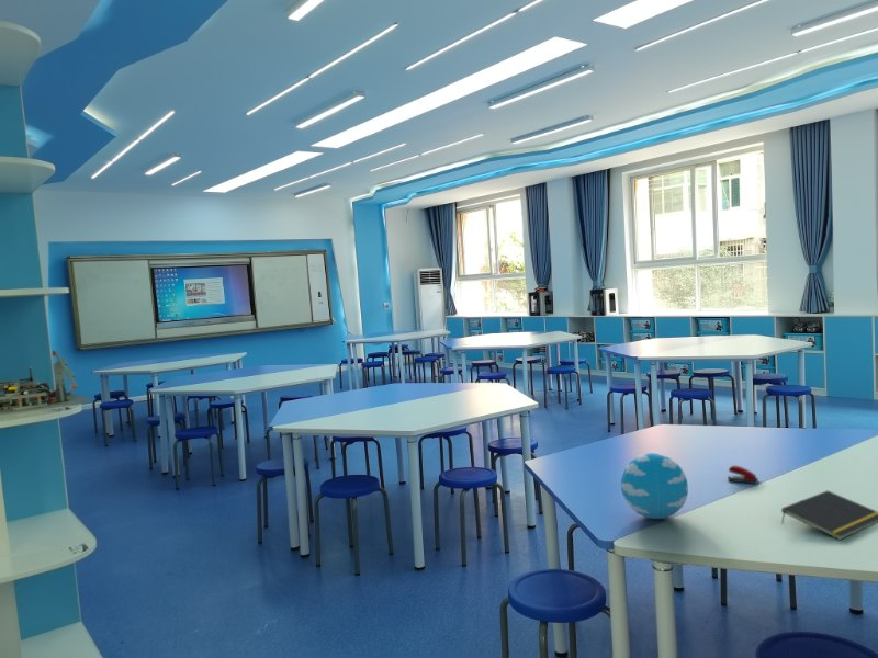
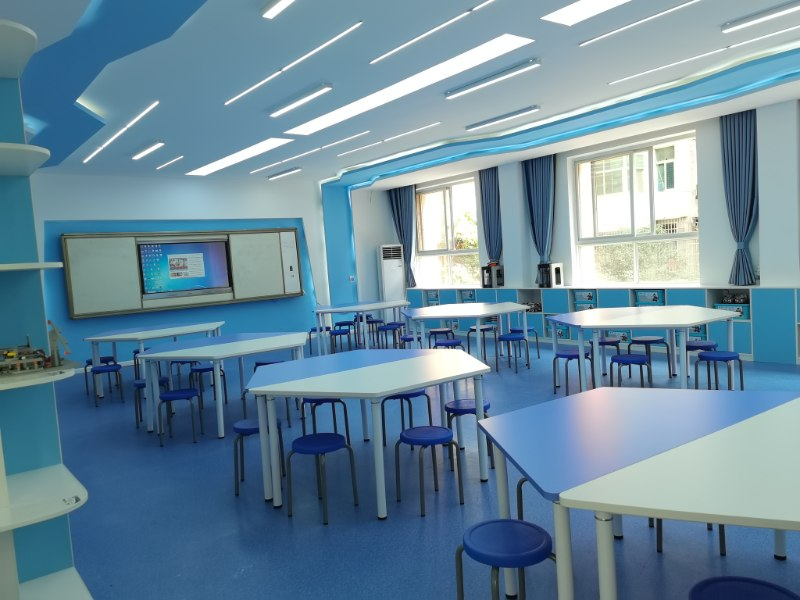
- stapler [727,464,759,485]
- decorative ball [620,452,689,520]
- notepad [780,489,878,541]
